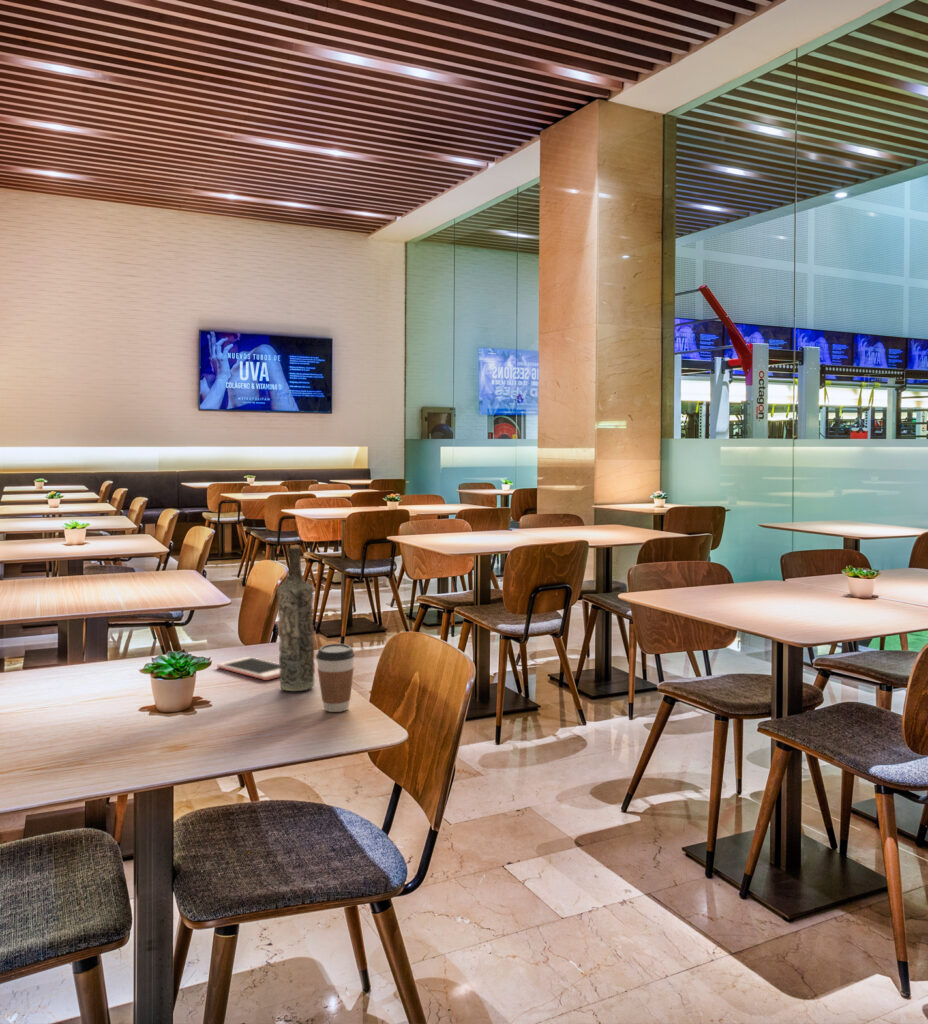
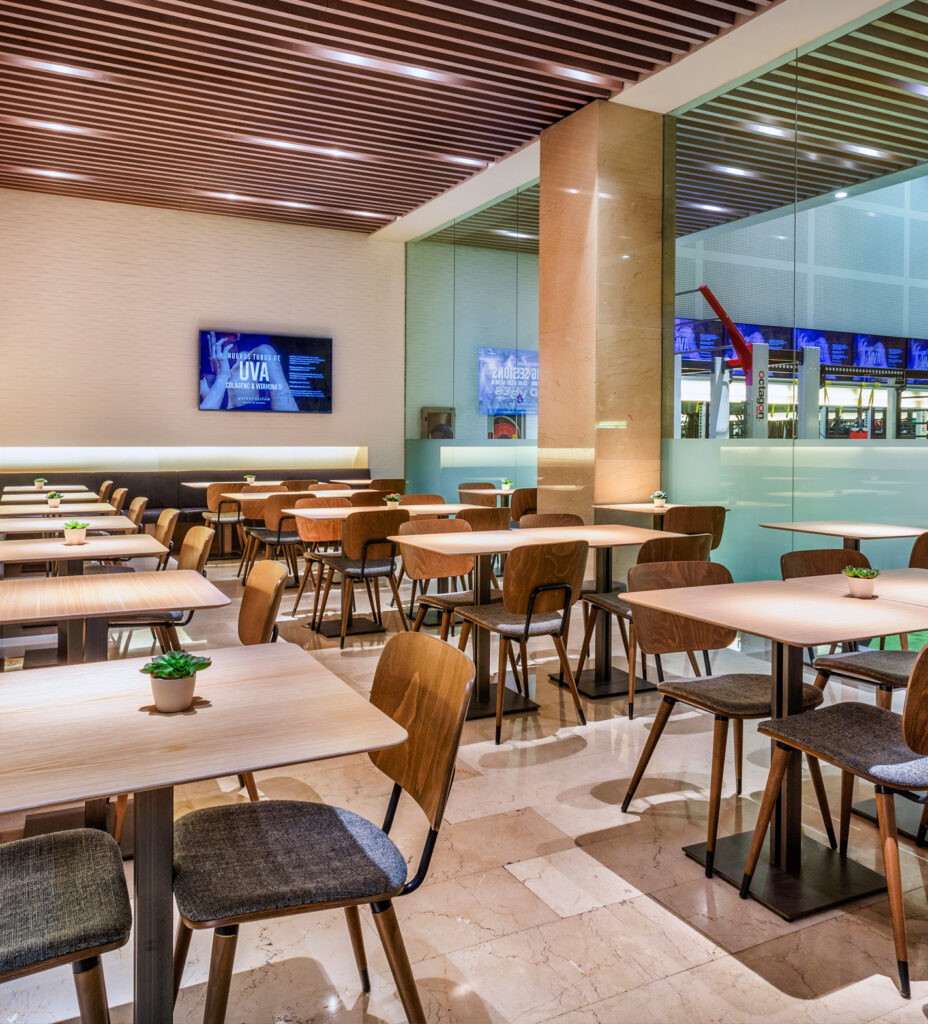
- coffee cup [315,643,356,713]
- cell phone [216,656,280,681]
- bottle [276,544,316,692]
